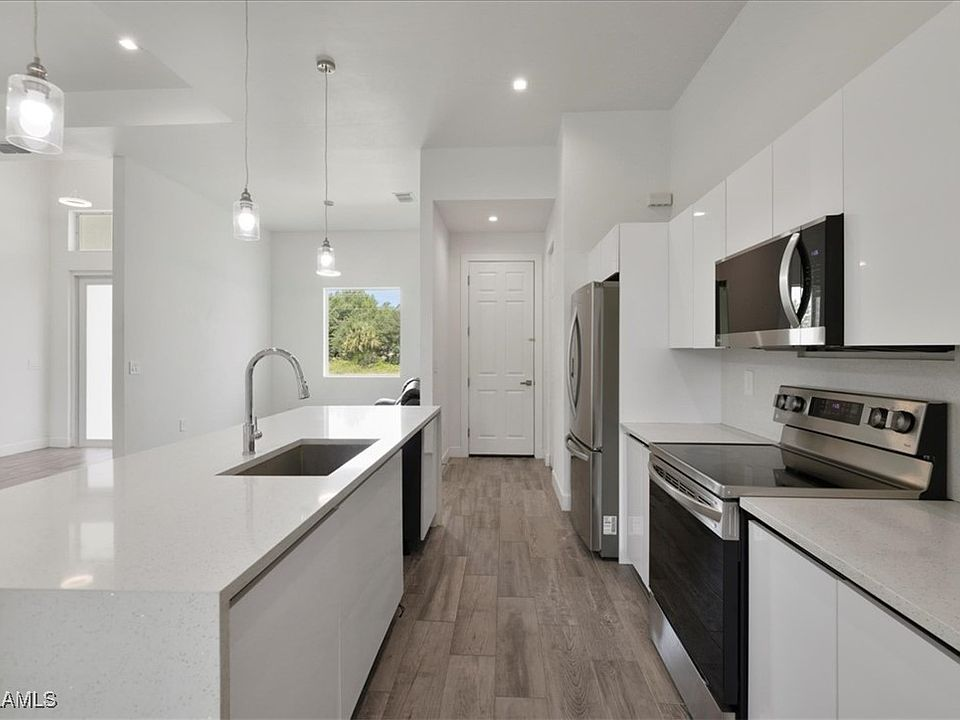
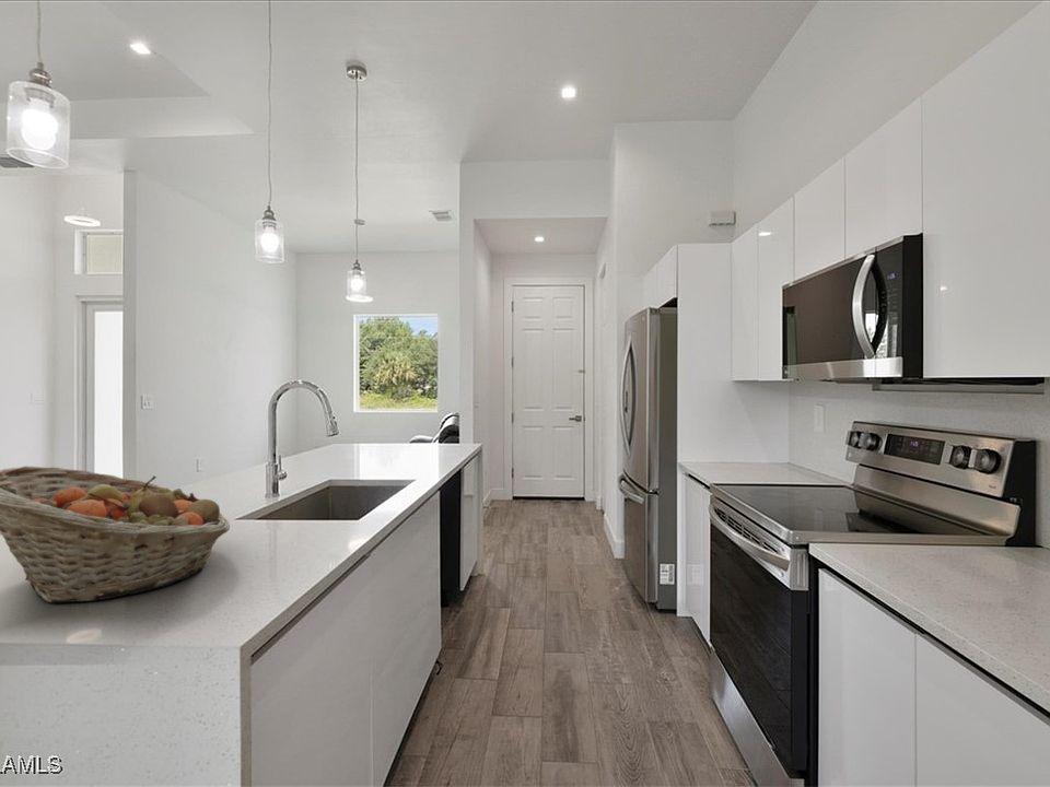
+ fruit basket [0,465,231,603]
